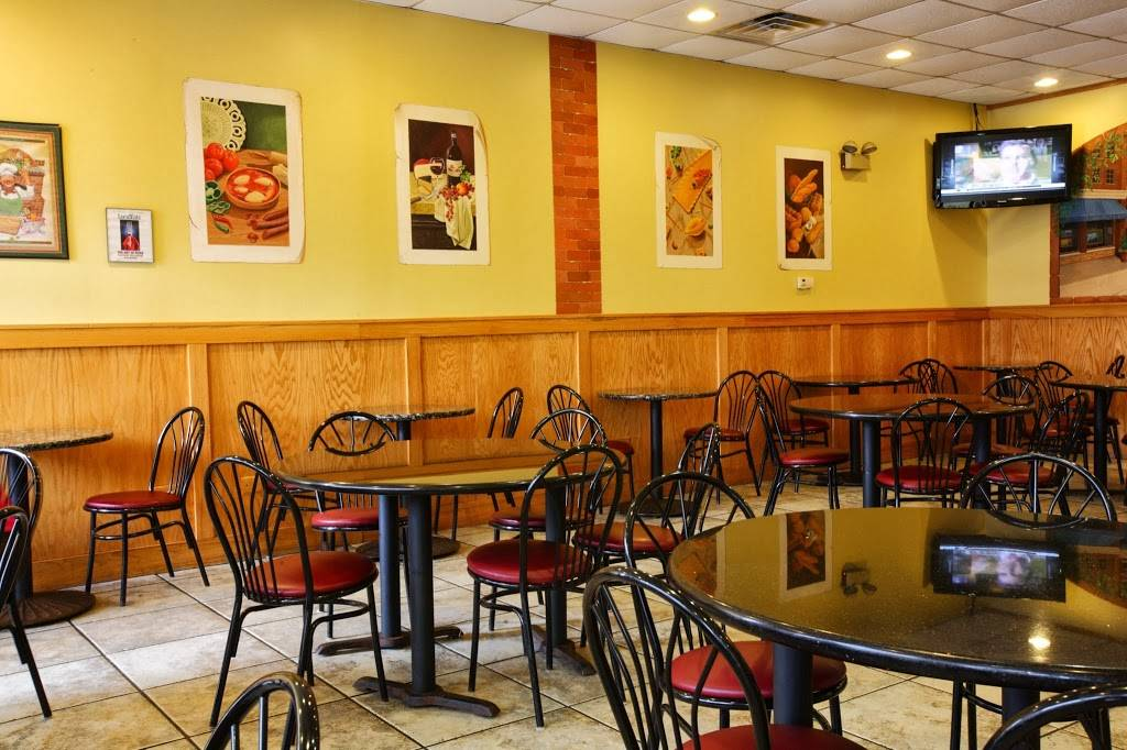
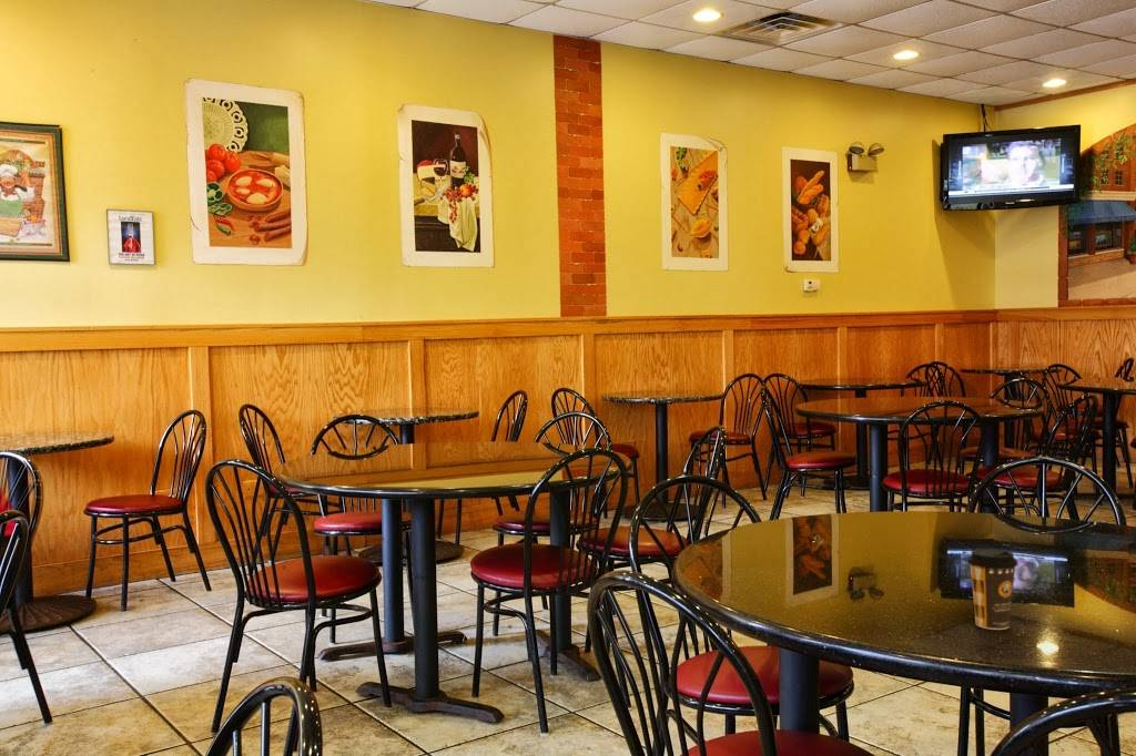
+ coffee cup [966,548,1020,631]
